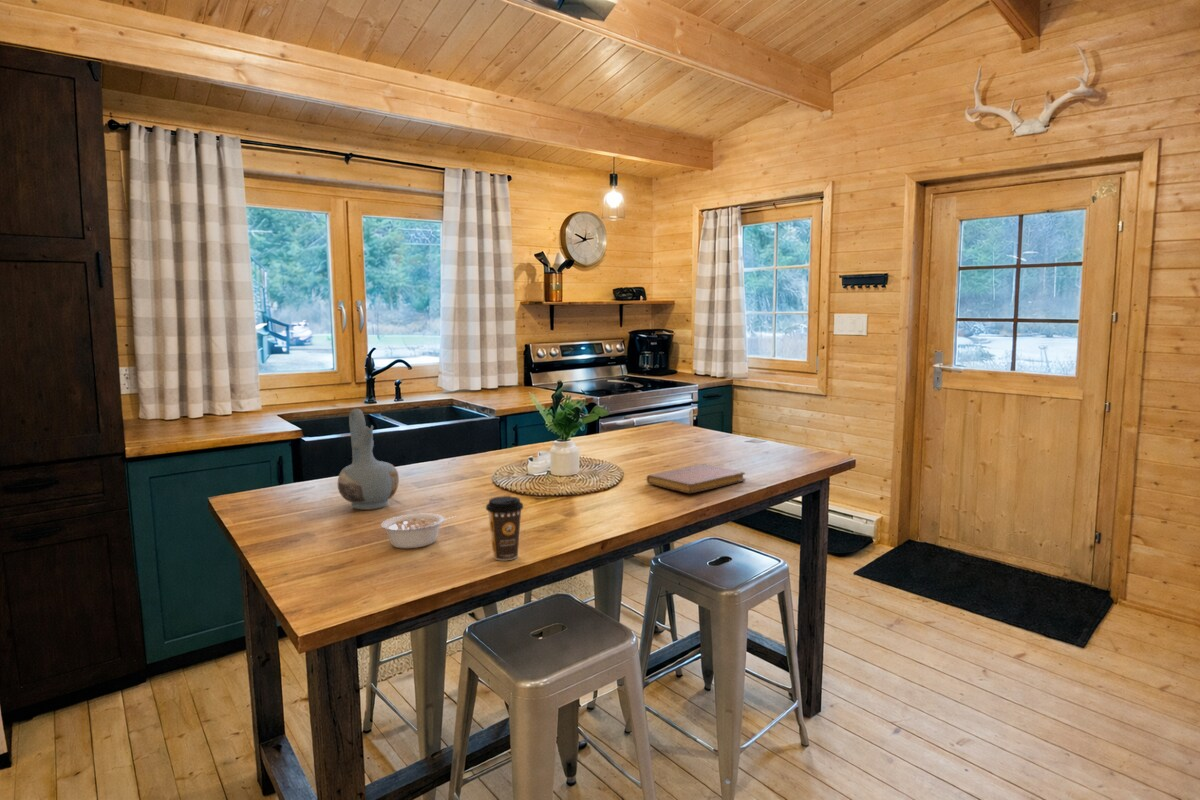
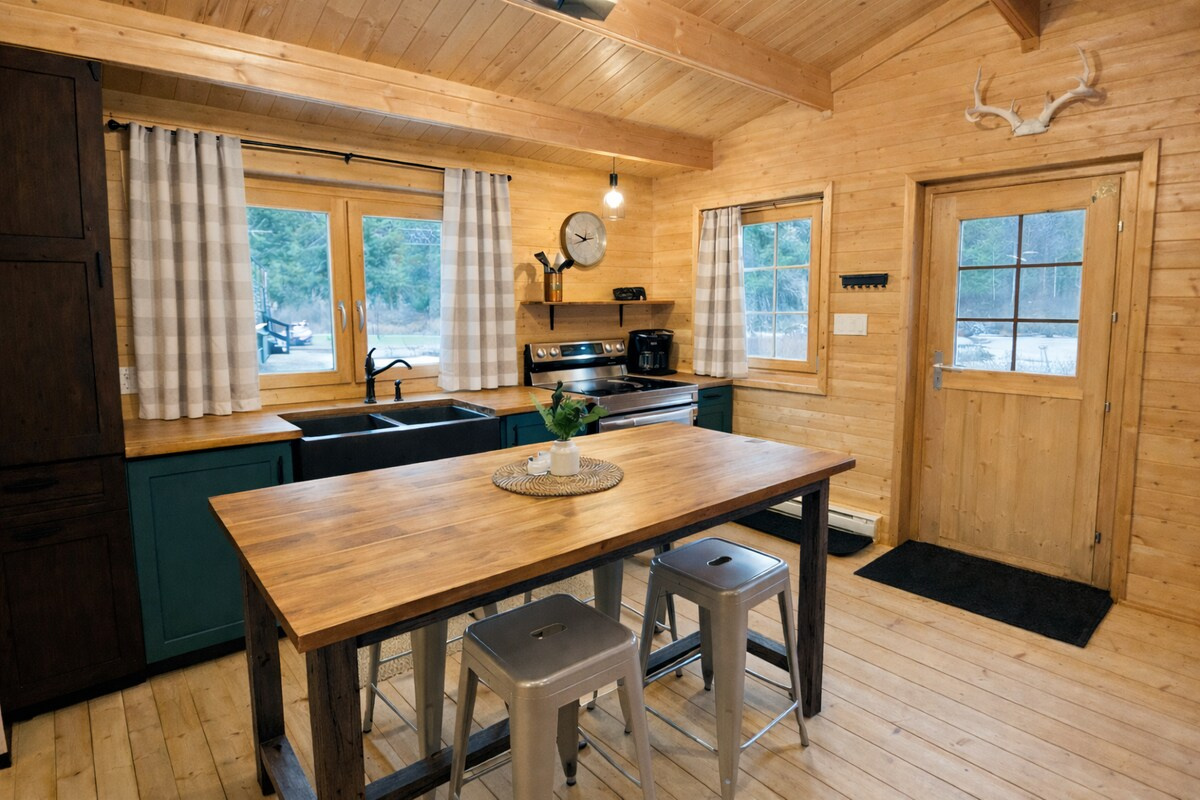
- coffee cup [485,495,524,561]
- legume [380,513,458,549]
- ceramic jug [337,408,400,510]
- notebook [646,463,746,494]
